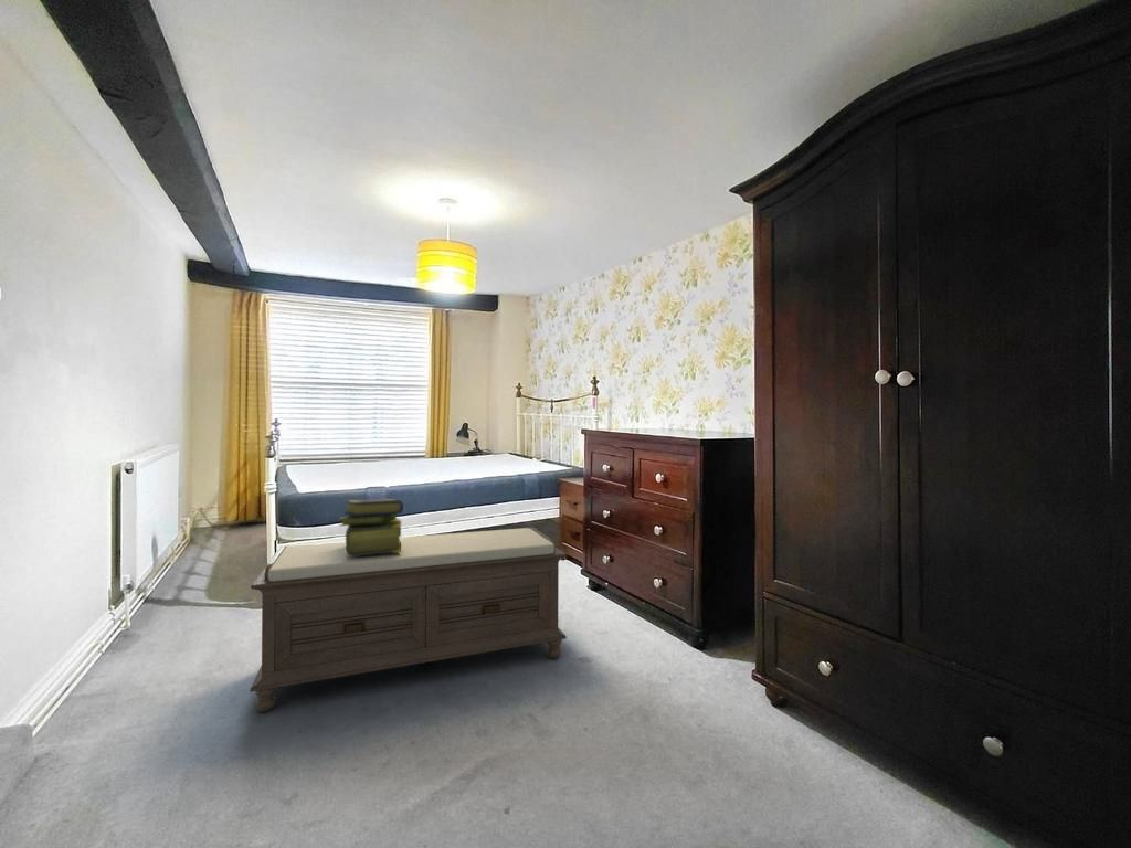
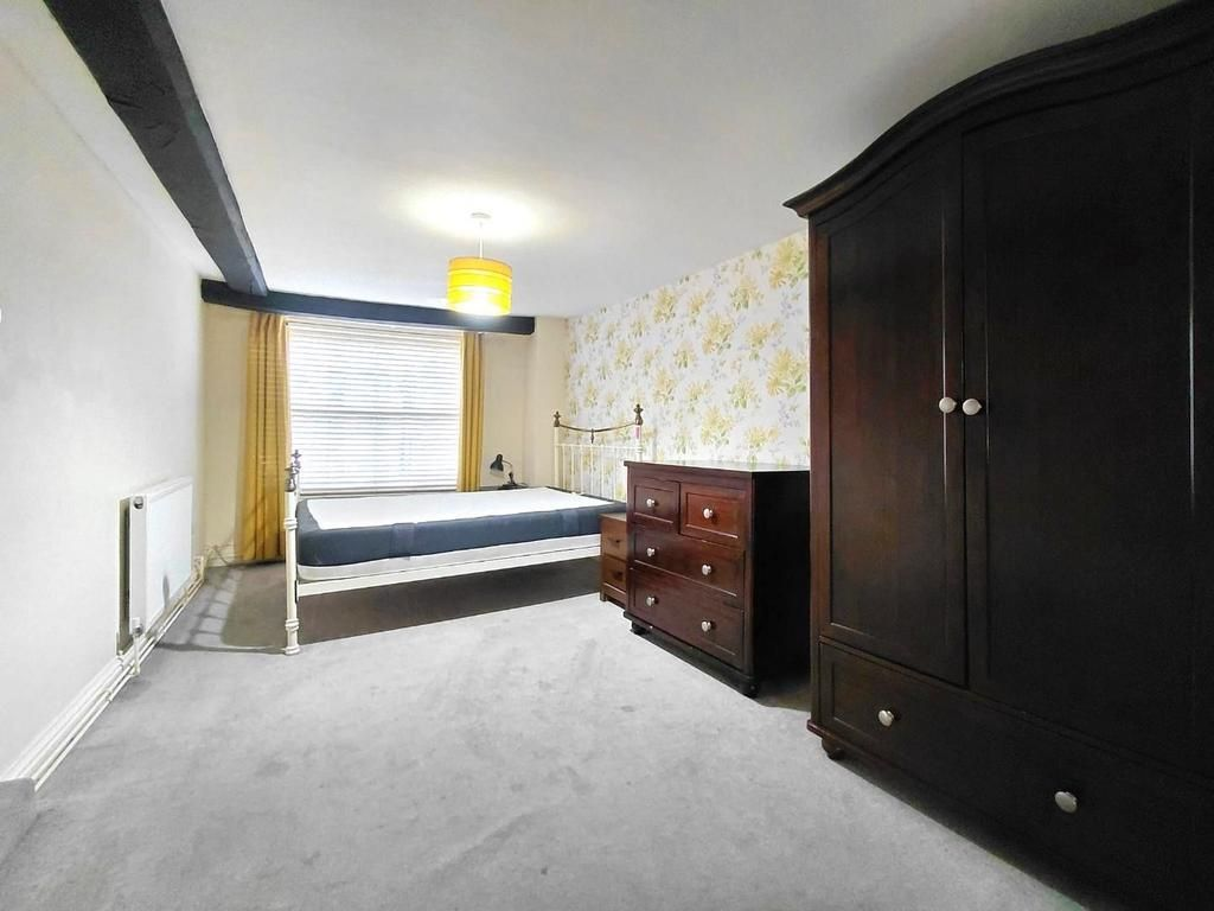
- bench [249,526,568,713]
- stack of books [338,498,404,555]
